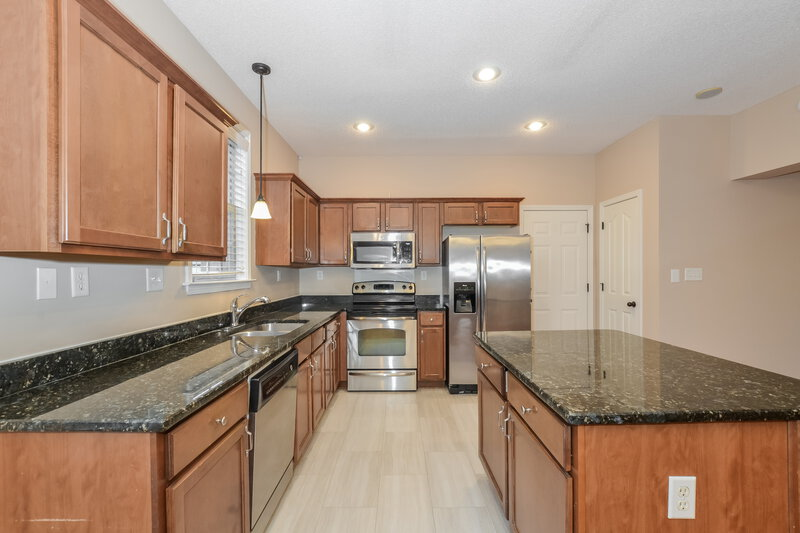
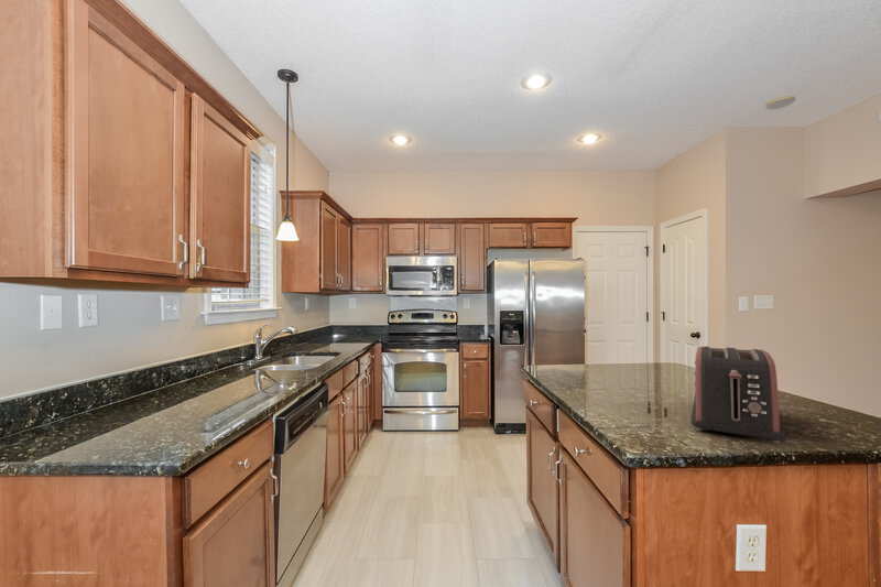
+ toaster [690,346,786,445]
